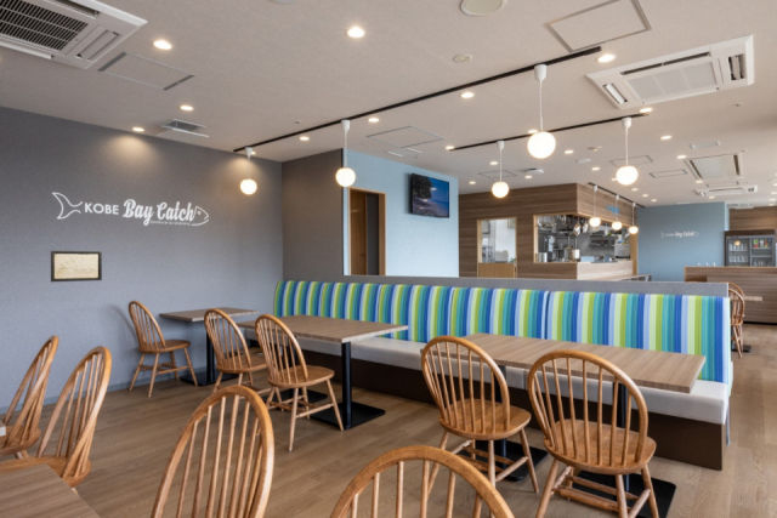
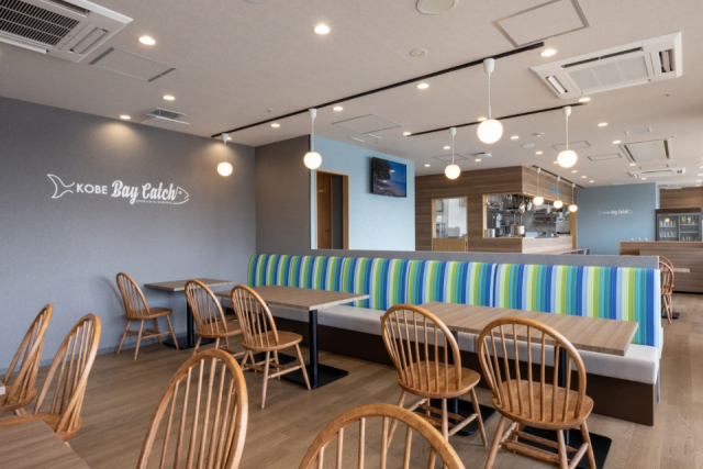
- wall art [50,250,103,283]
